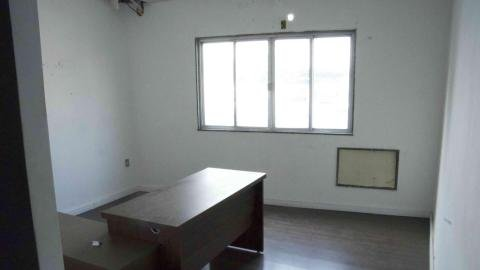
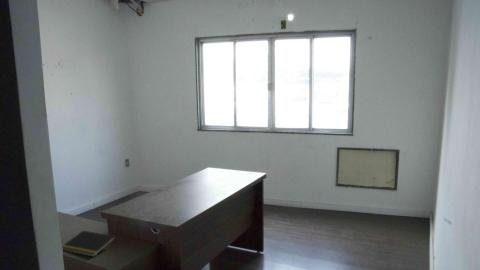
+ notepad [61,230,117,258]
